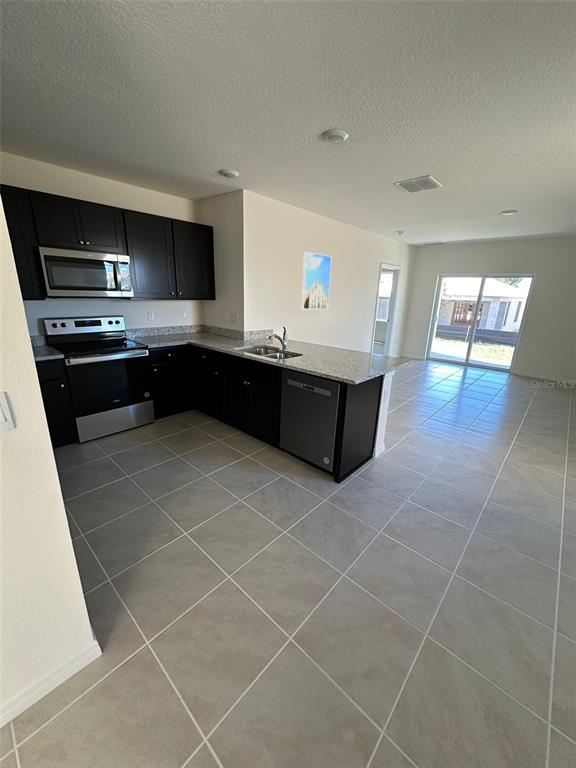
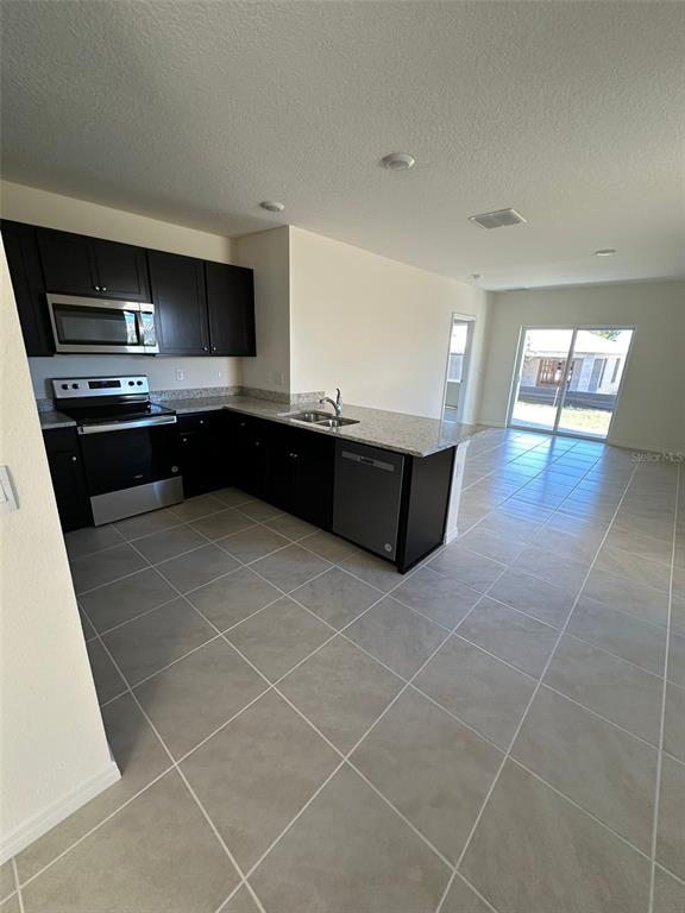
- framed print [301,251,332,310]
